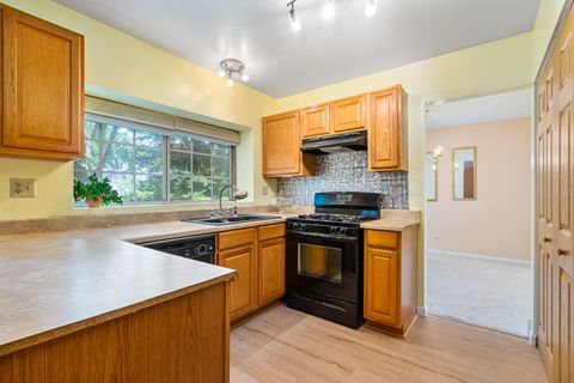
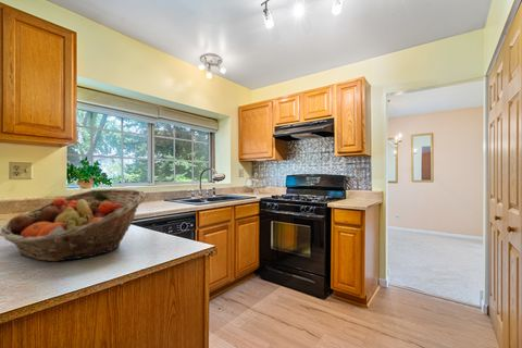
+ fruit basket [0,188,147,262]
